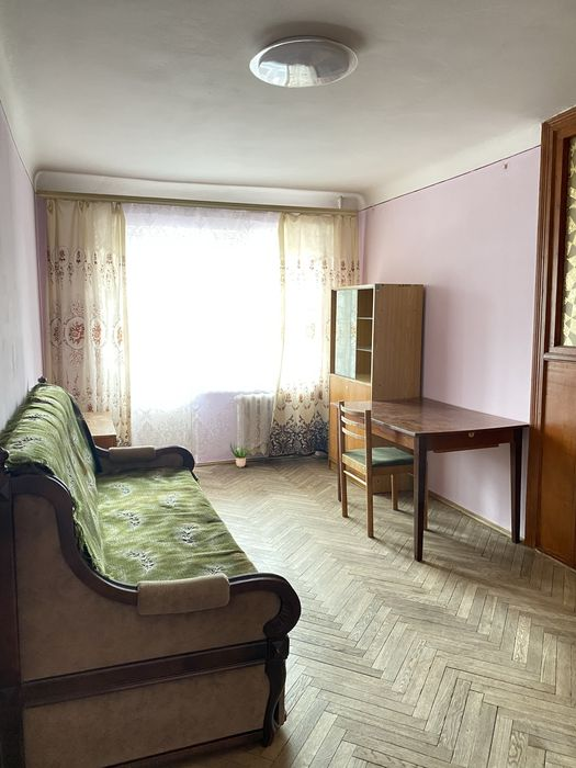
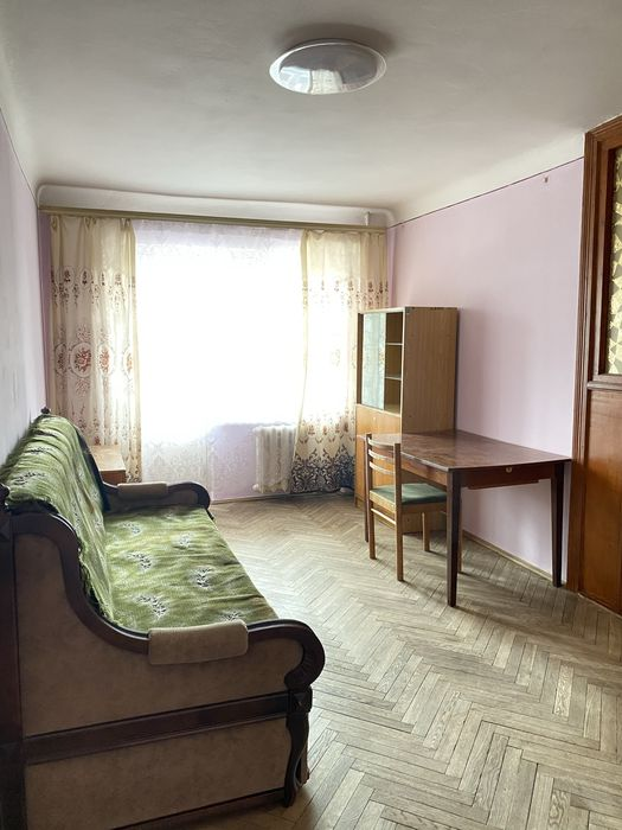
- potted plant [229,441,251,467]
